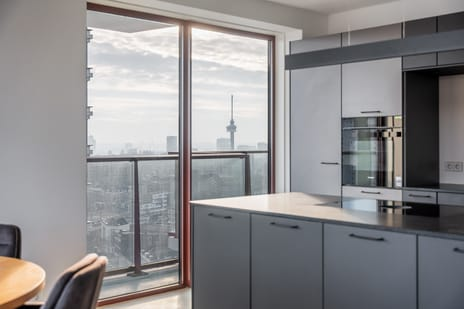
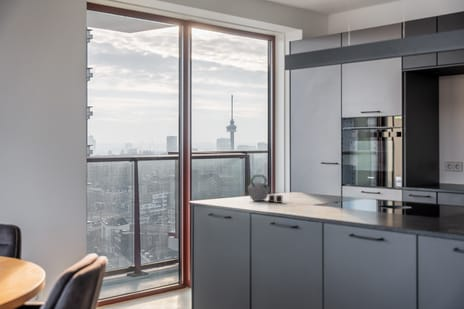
+ kettle [247,174,283,204]
